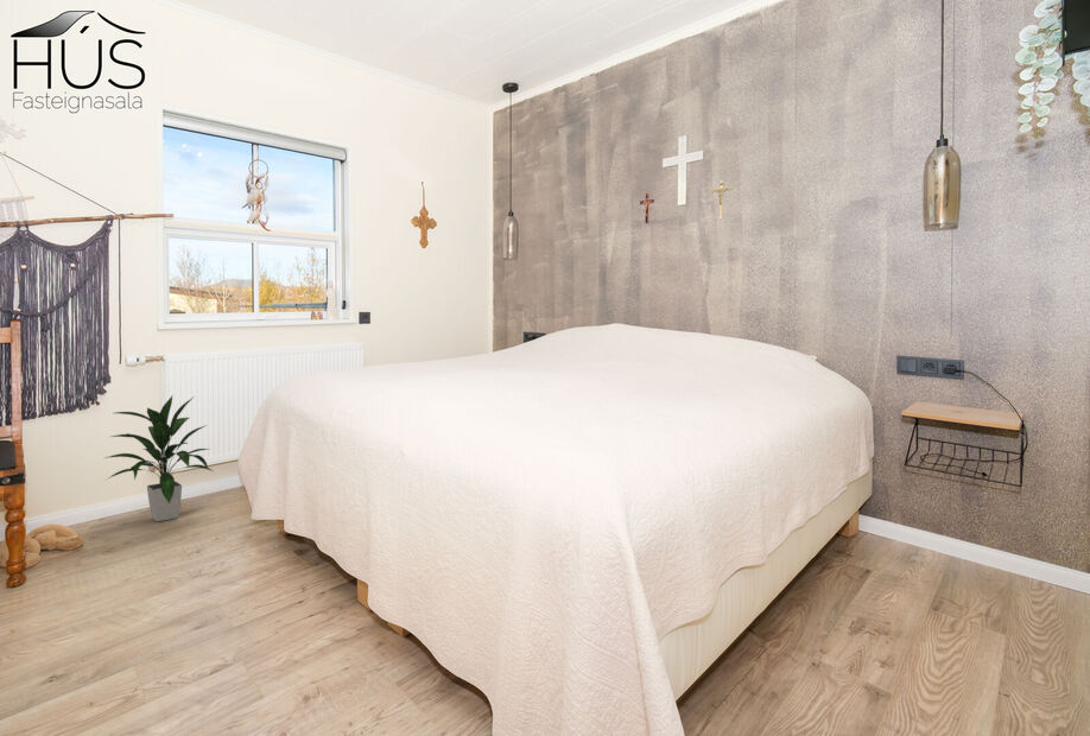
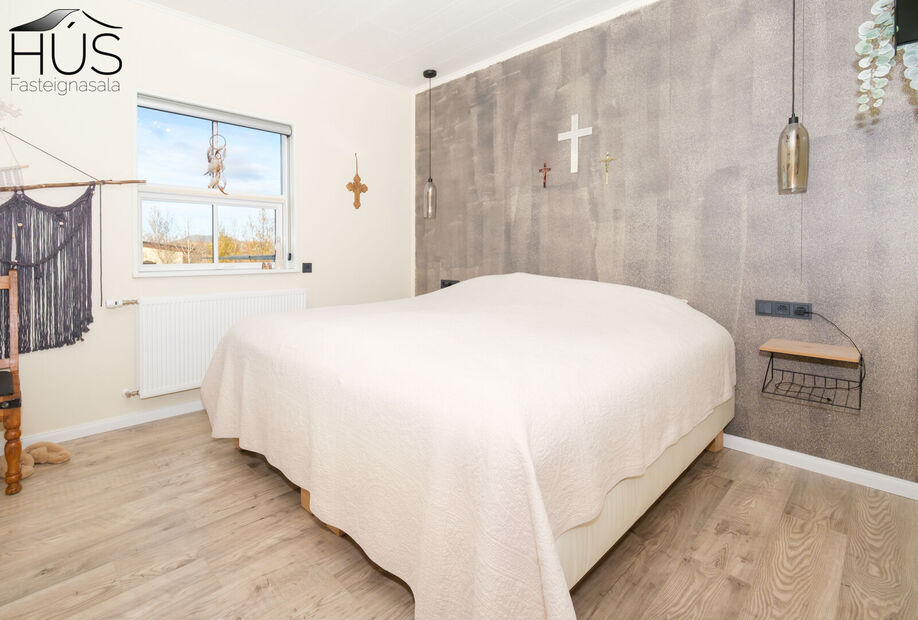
- indoor plant [104,395,215,522]
